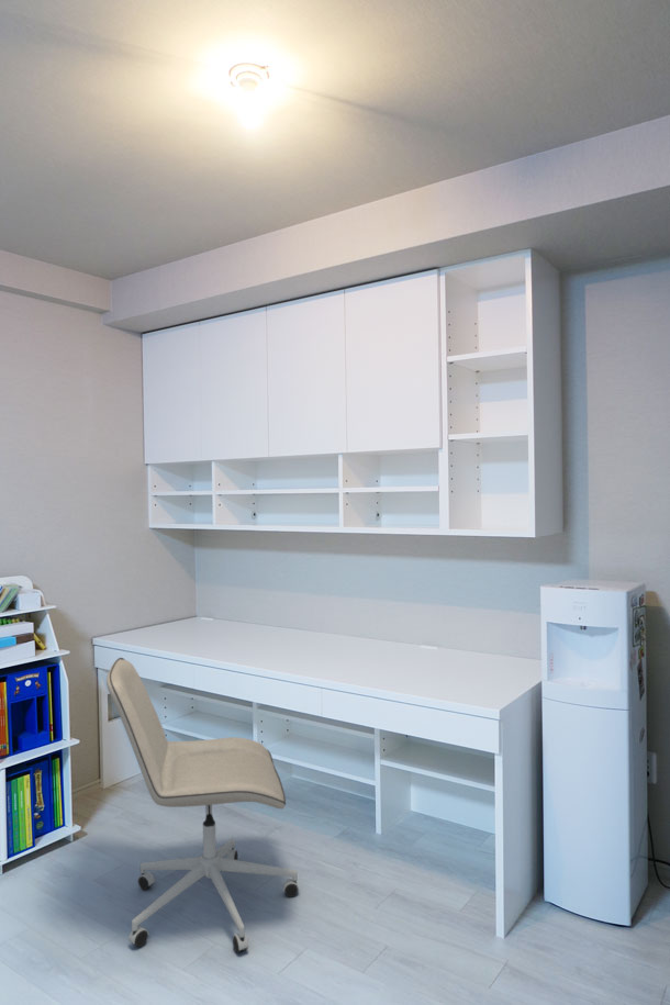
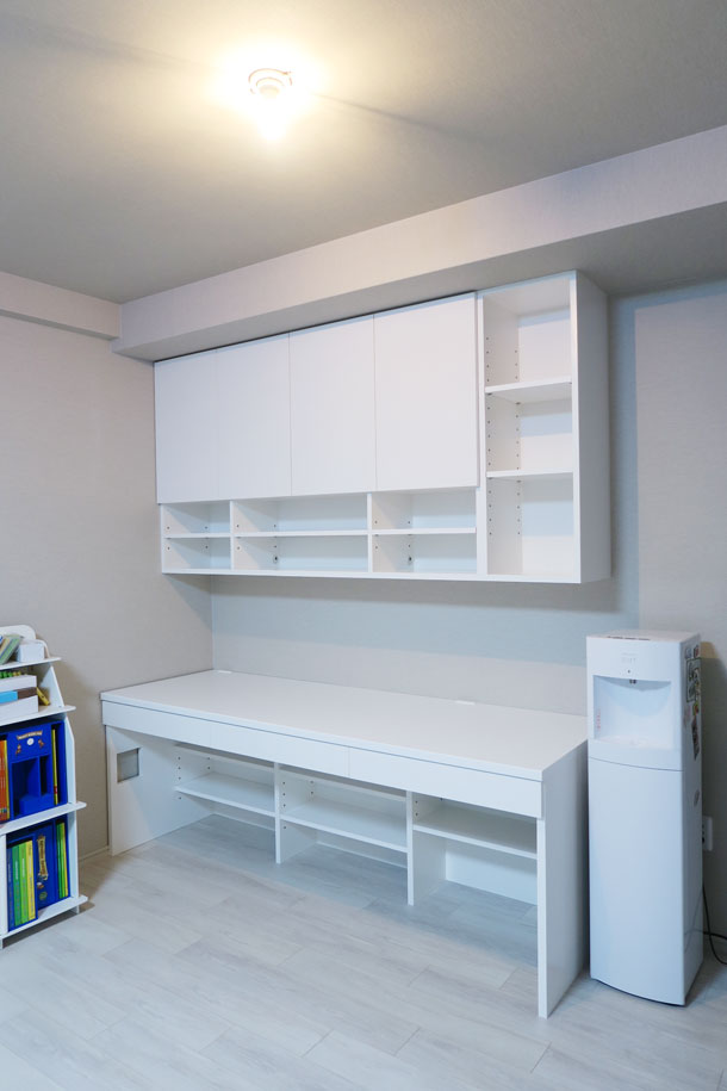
- office chair [105,657,300,953]
